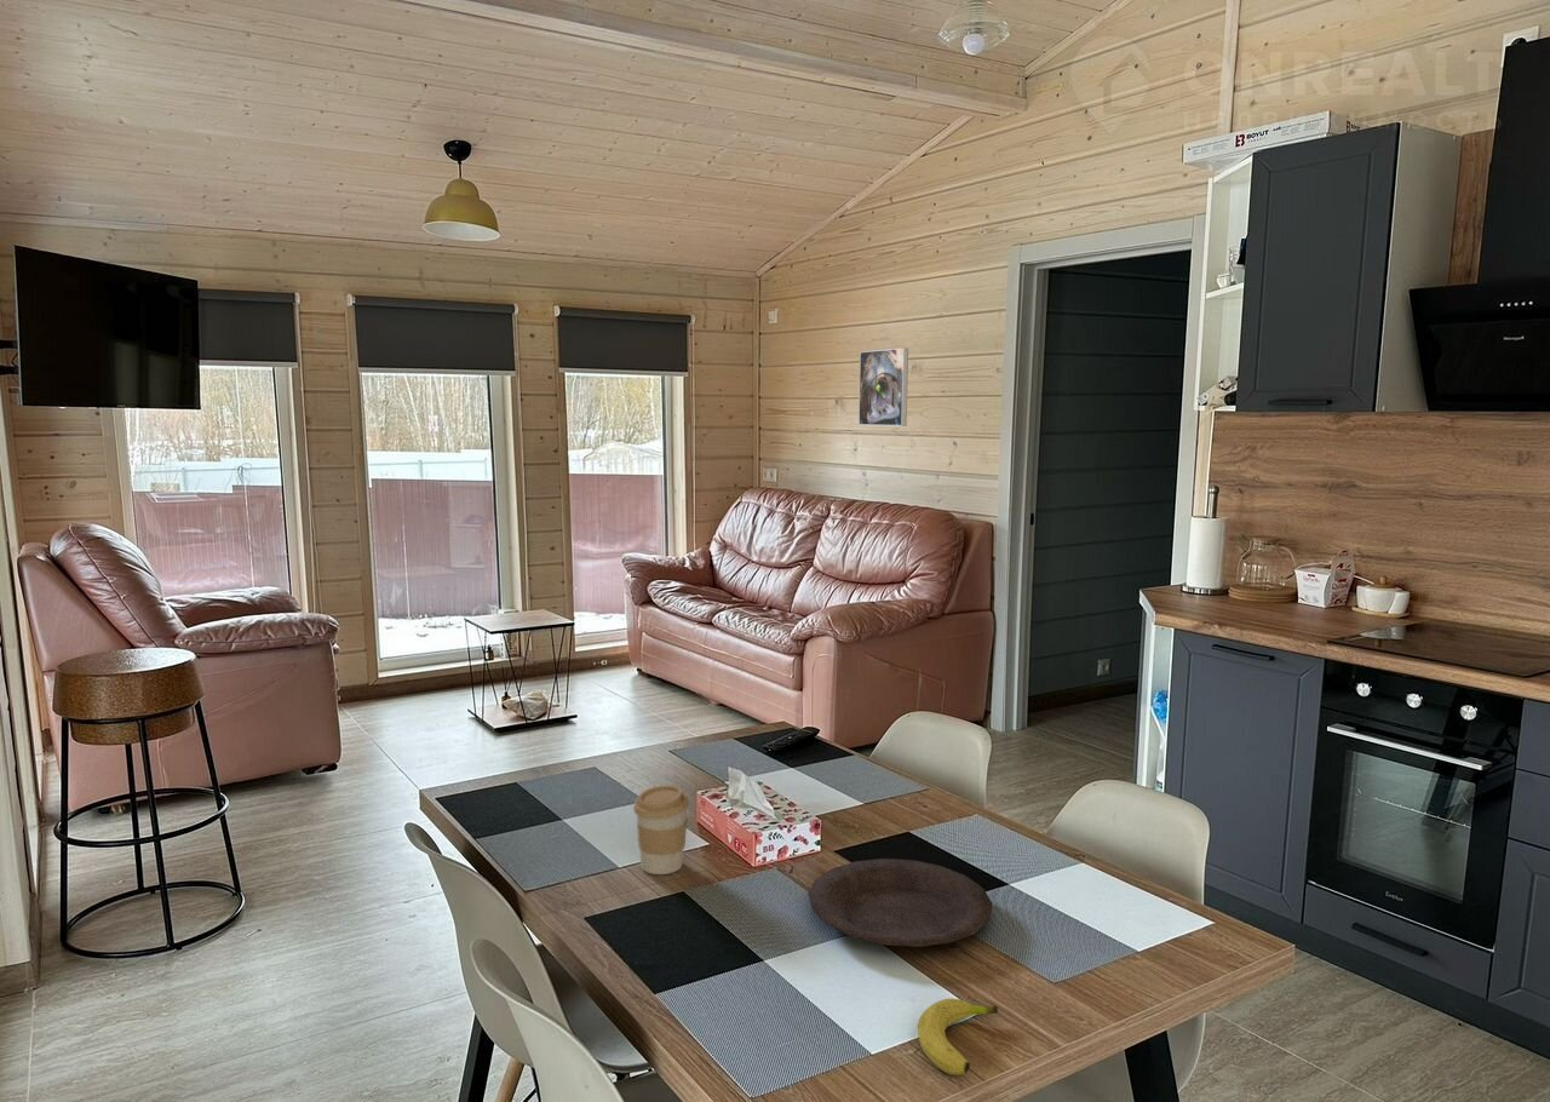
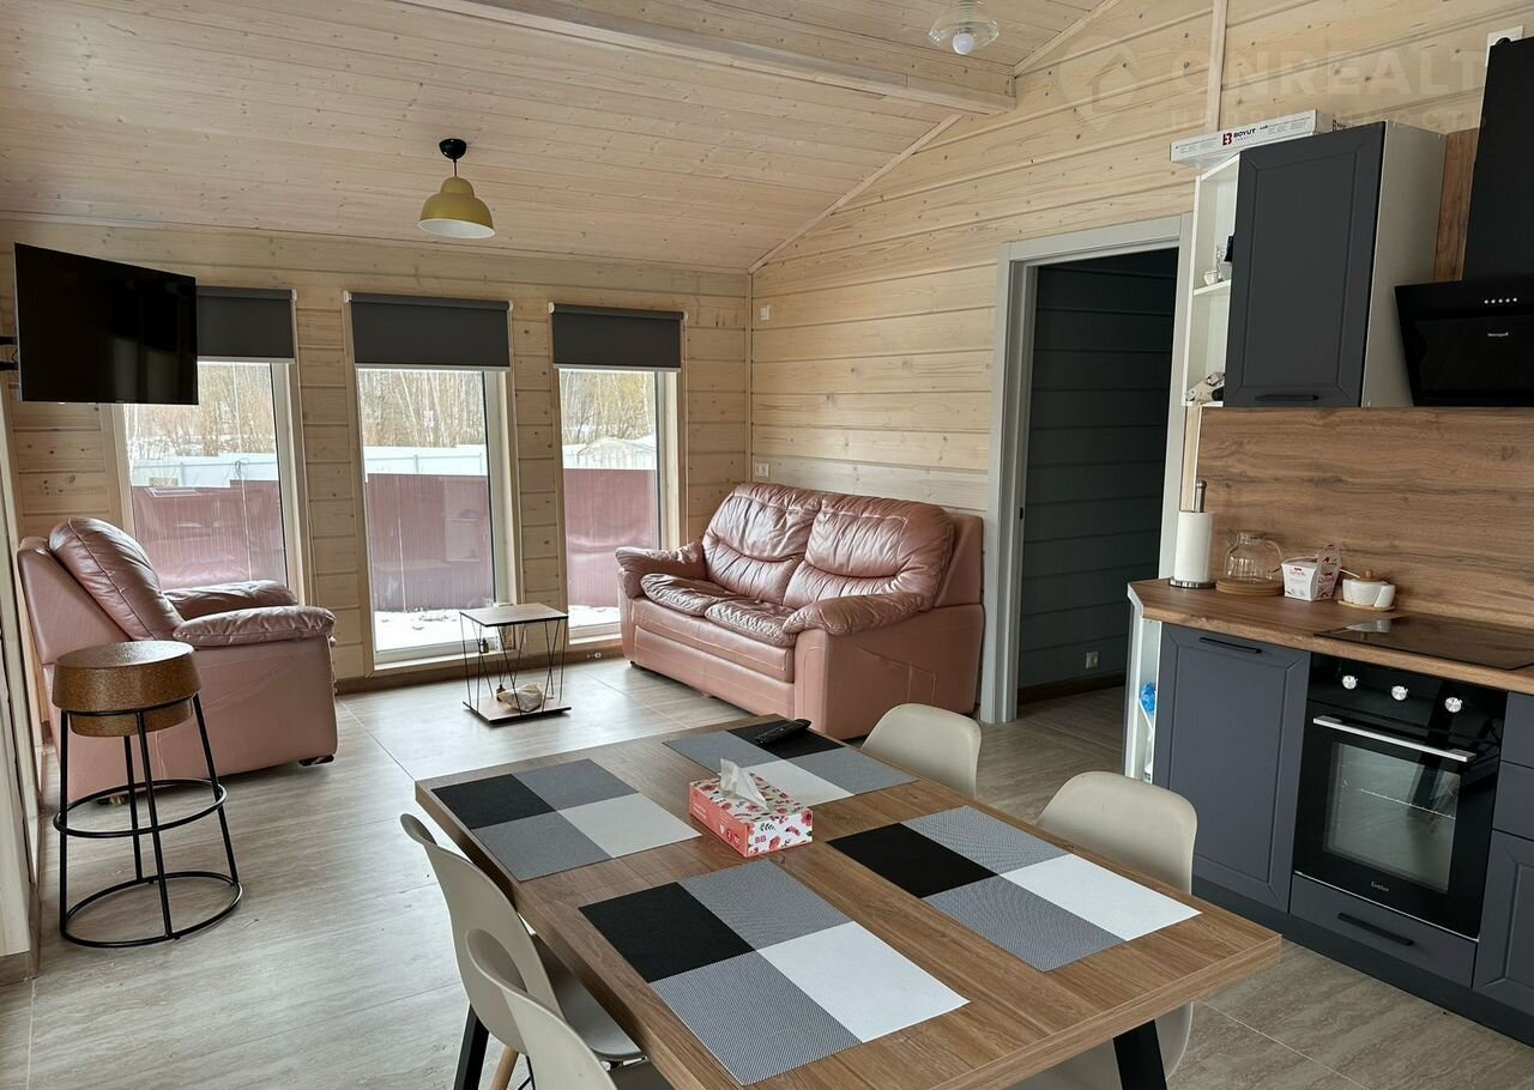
- plate [808,857,994,948]
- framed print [857,346,909,427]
- fruit [917,998,999,1075]
- coffee cup [632,785,690,876]
